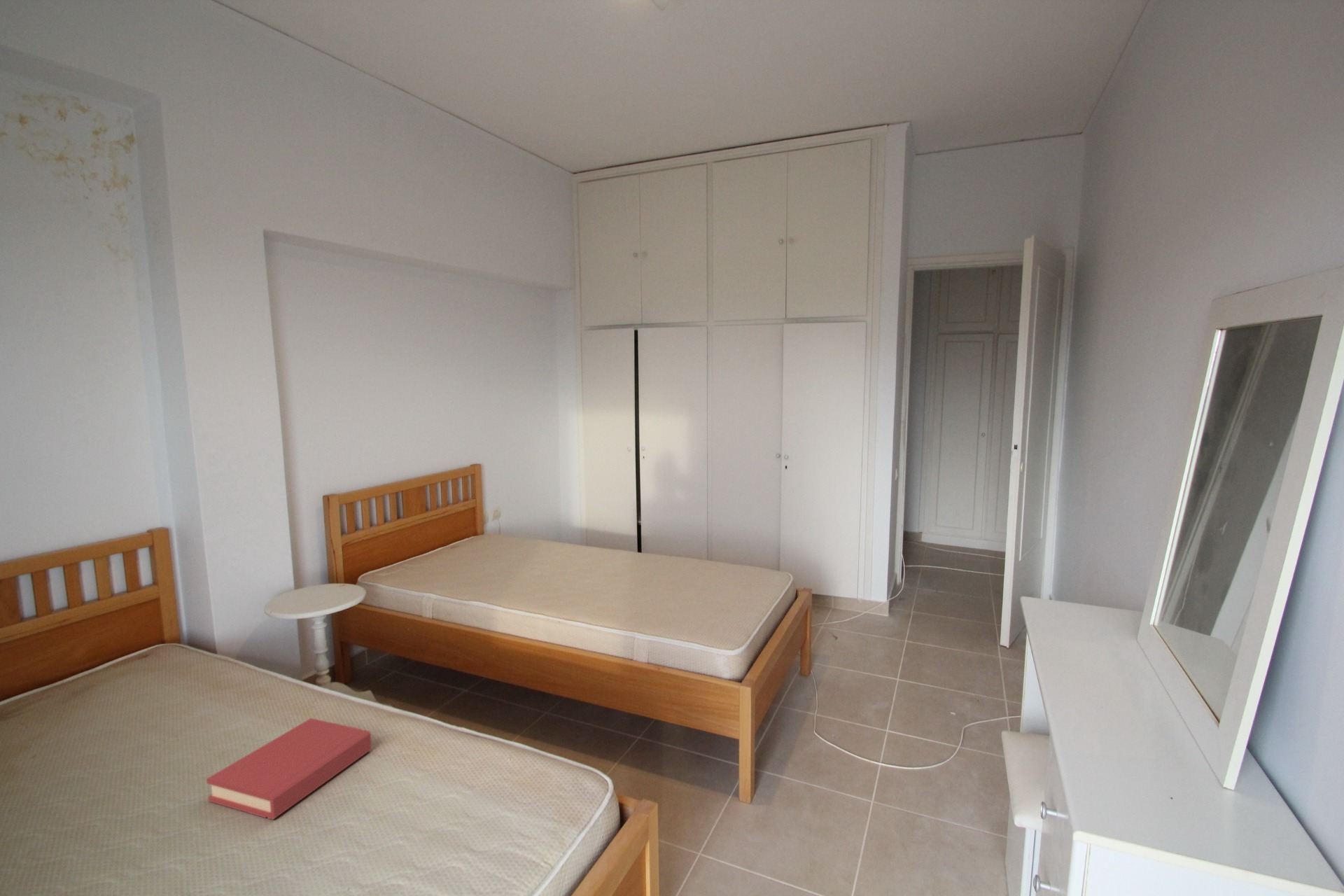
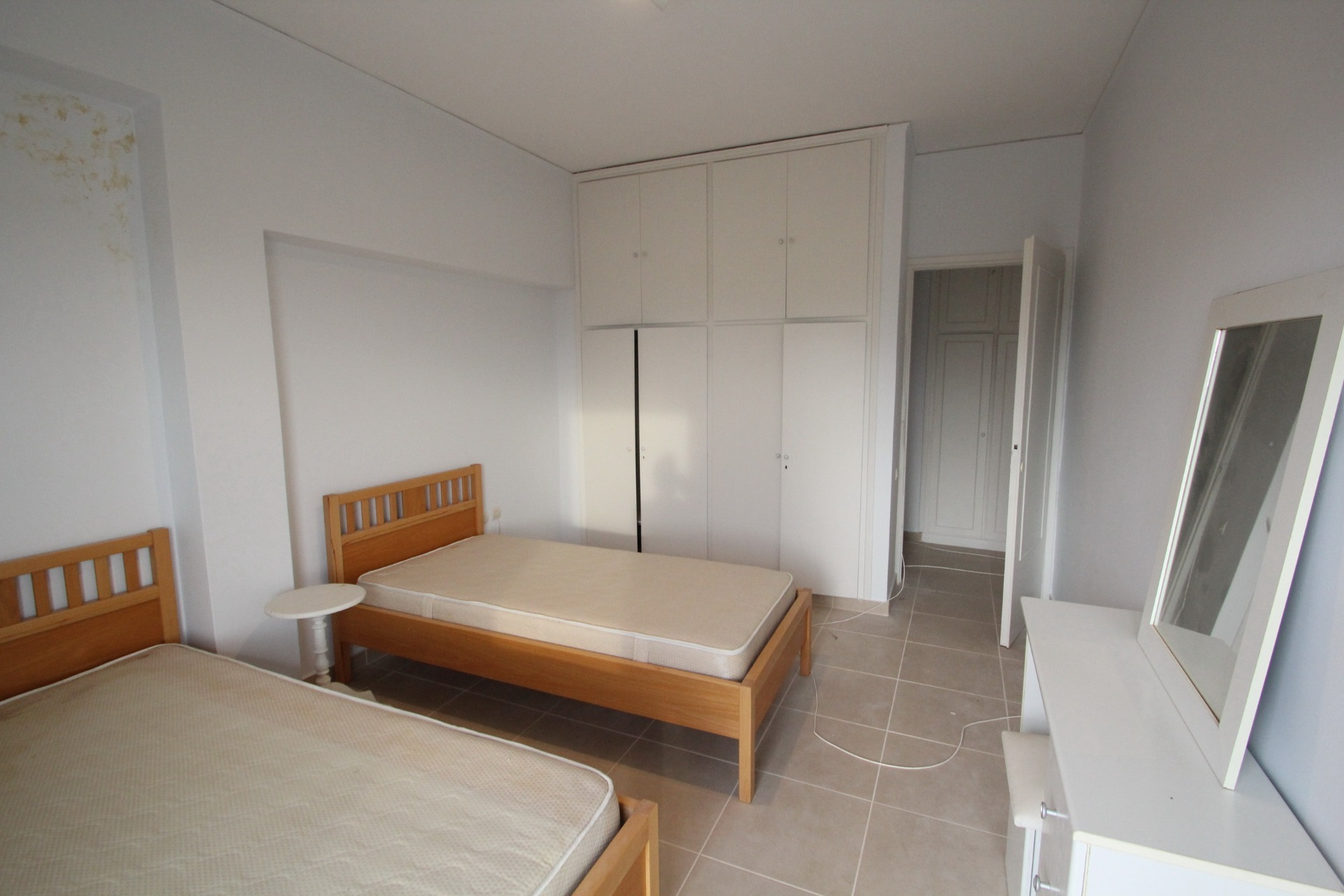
- hardback book [206,717,372,820]
